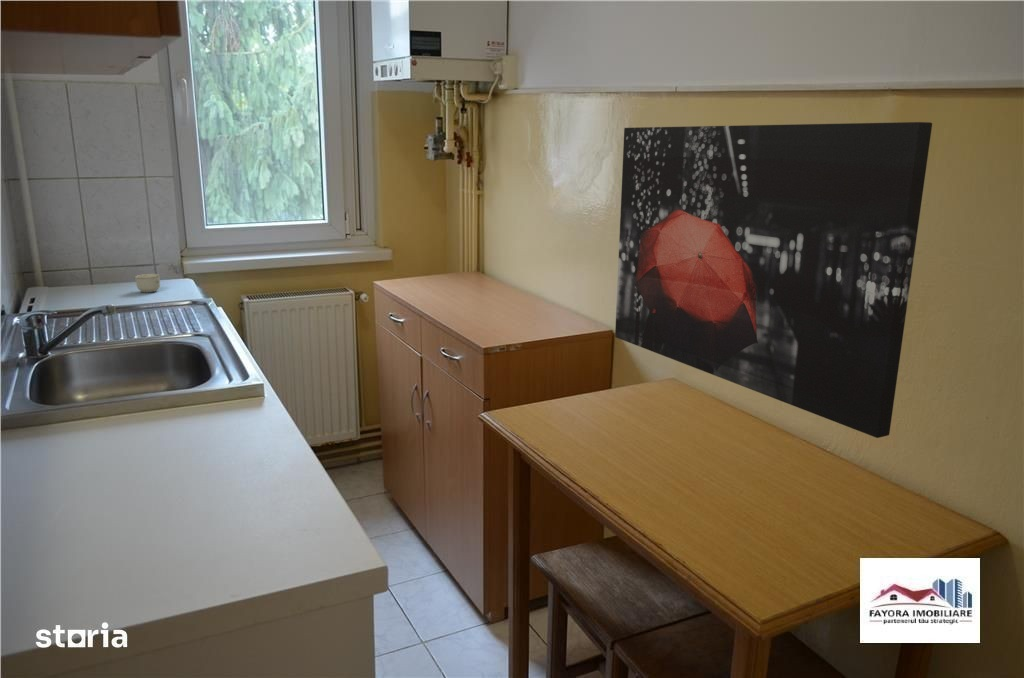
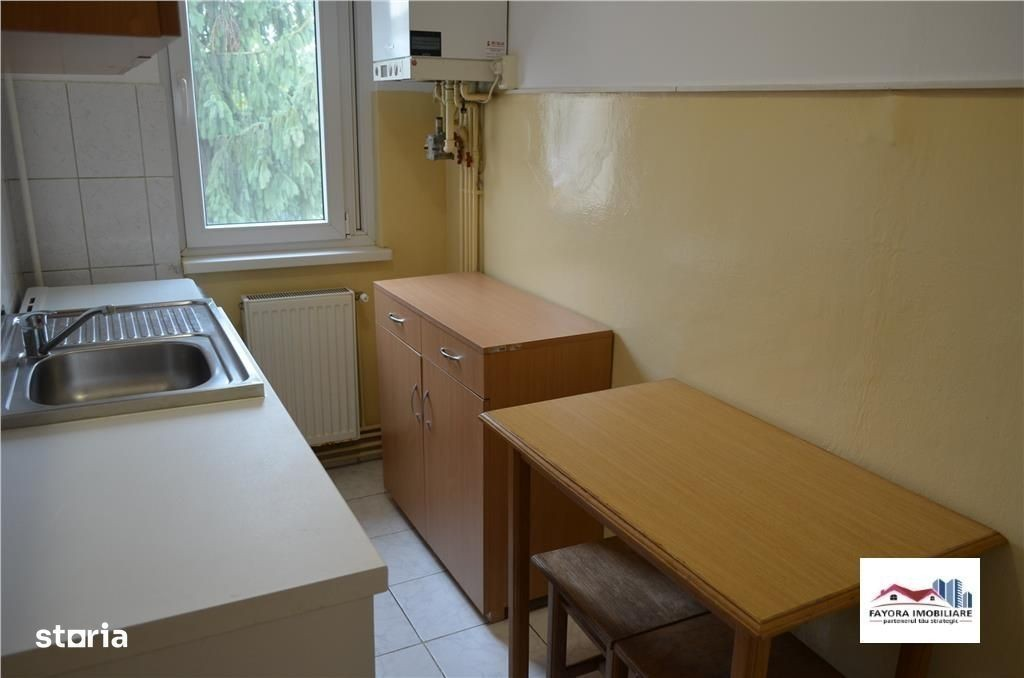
- cup [134,273,161,293]
- wall art [614,121,933,439]
